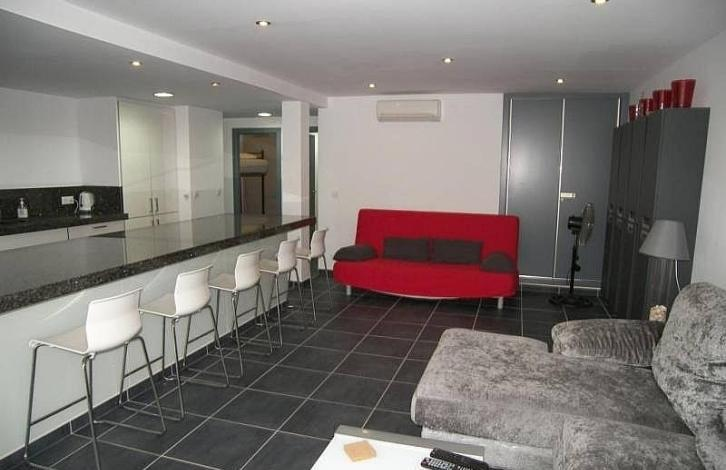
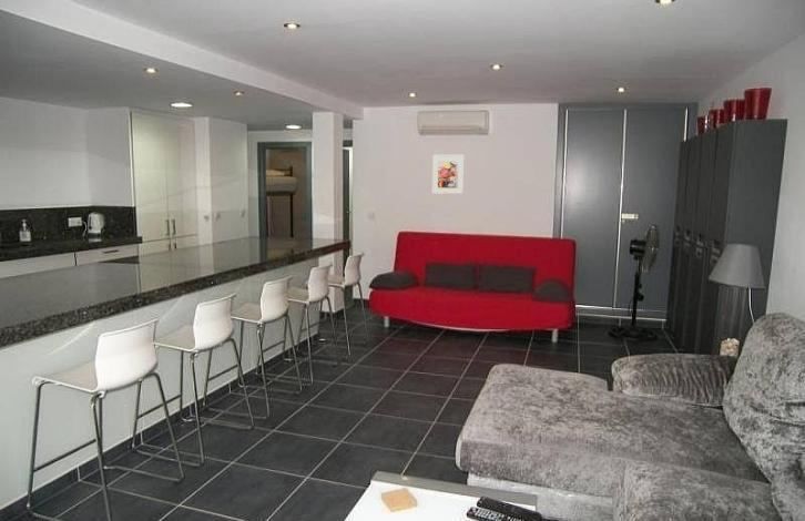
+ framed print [431,154,466,195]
